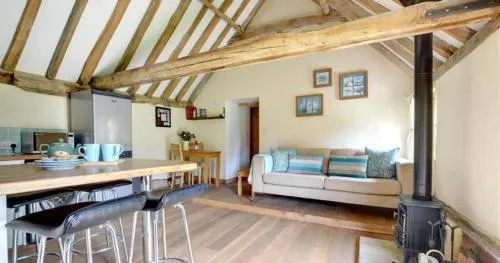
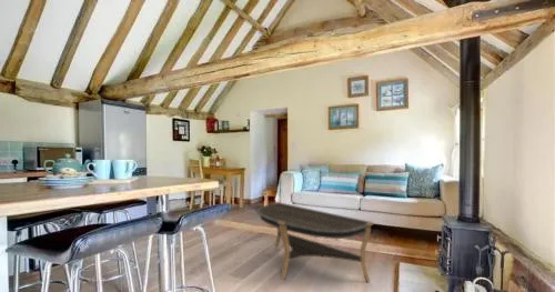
+ coffee table [255,201,374,284]
